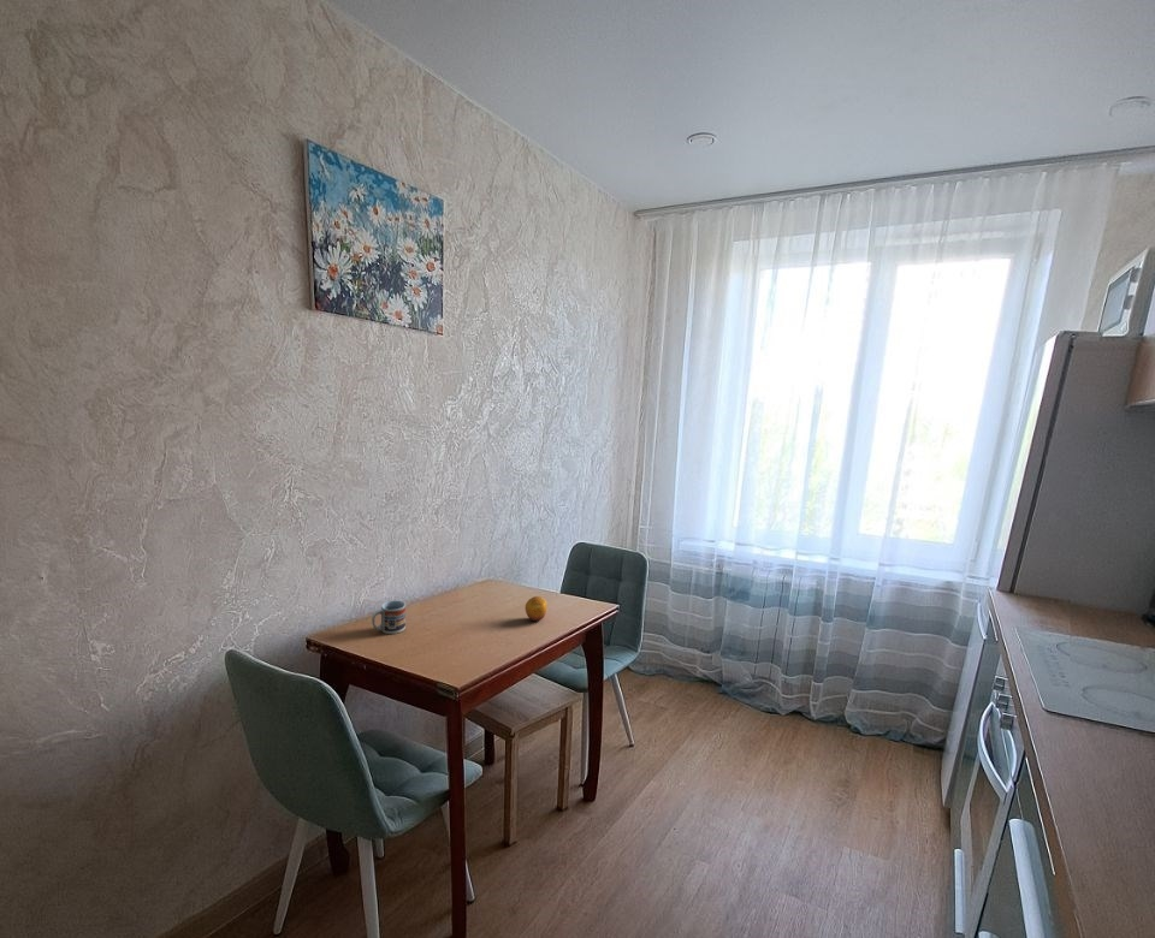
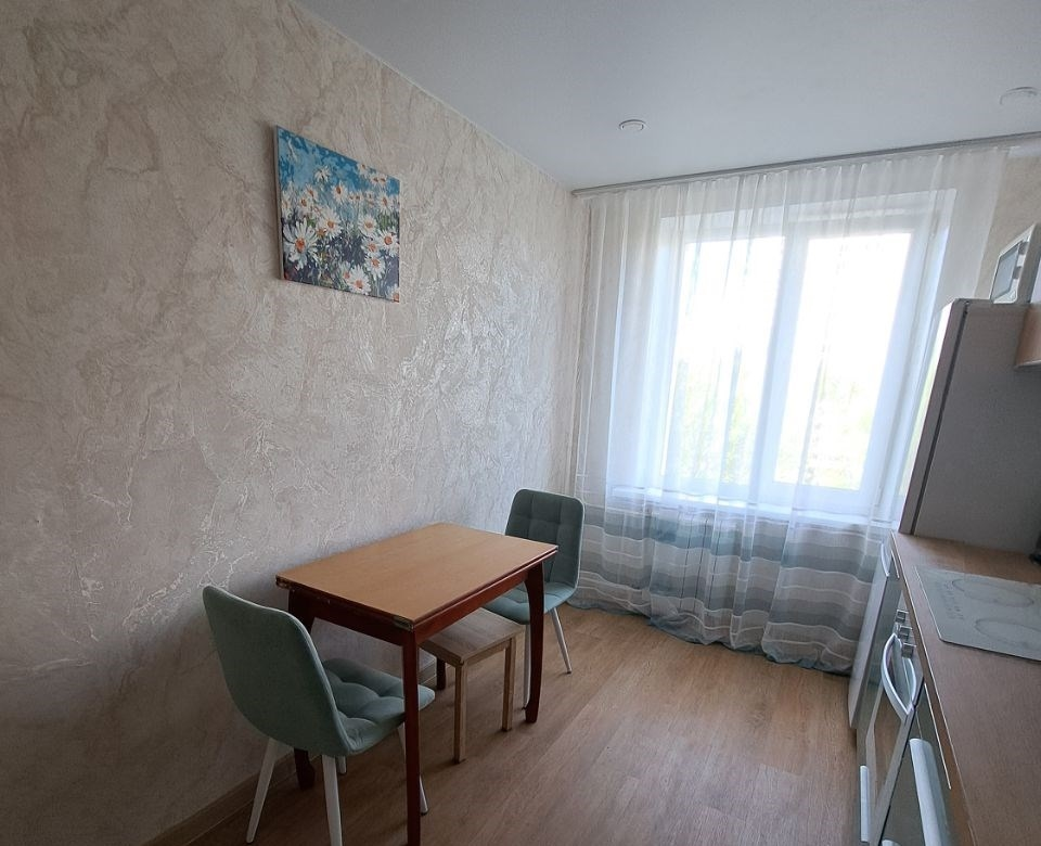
- cup [371,599,407,635]
- fruit [525,595,549,623]
